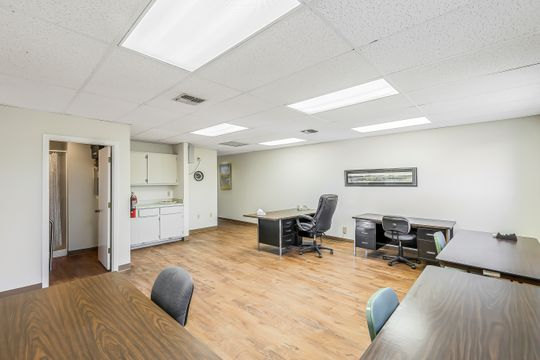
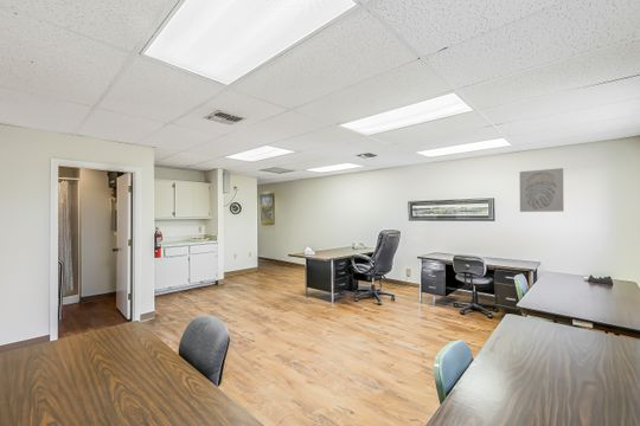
+ wall art [518,167,564,213]
